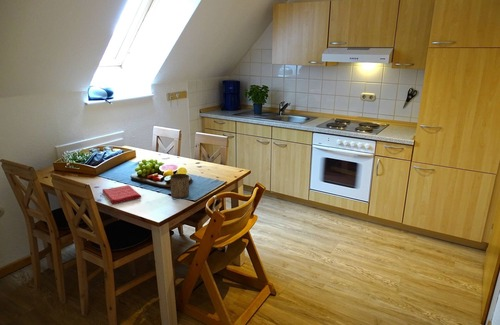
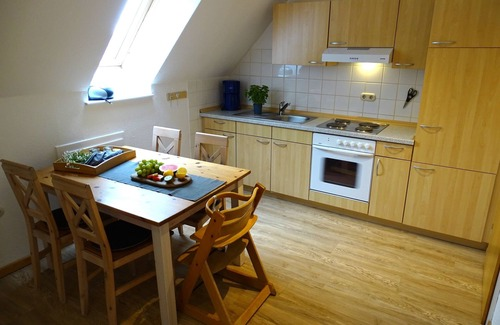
- dish towel [101,184,142,205]
- cup [169,173,190,199]
